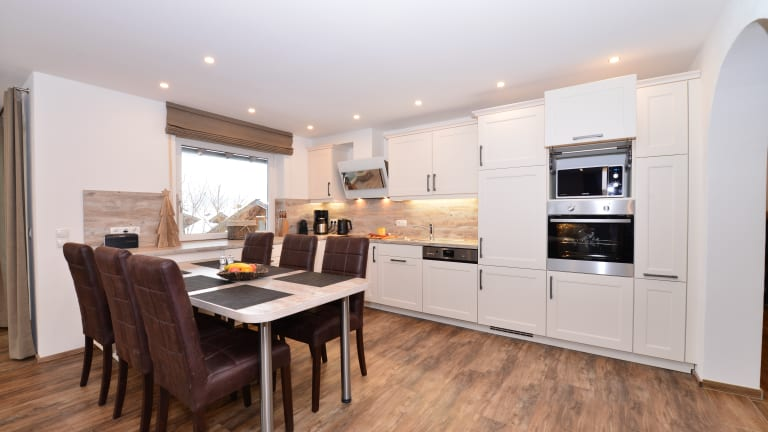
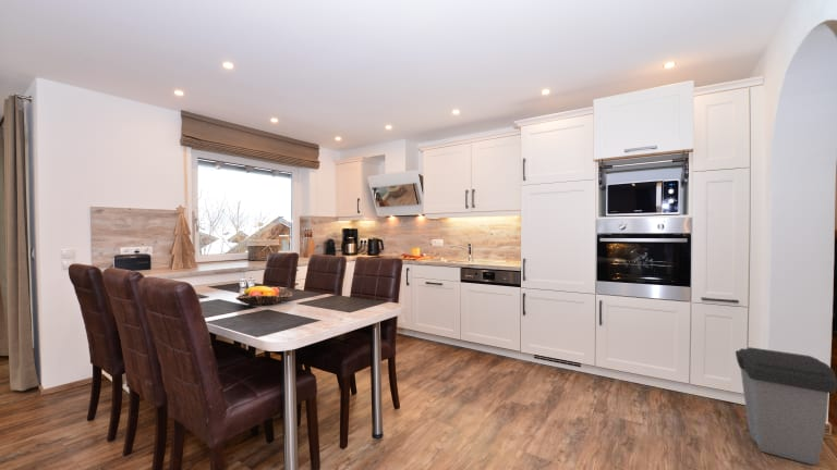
+ trash can [735,346,837,466]
